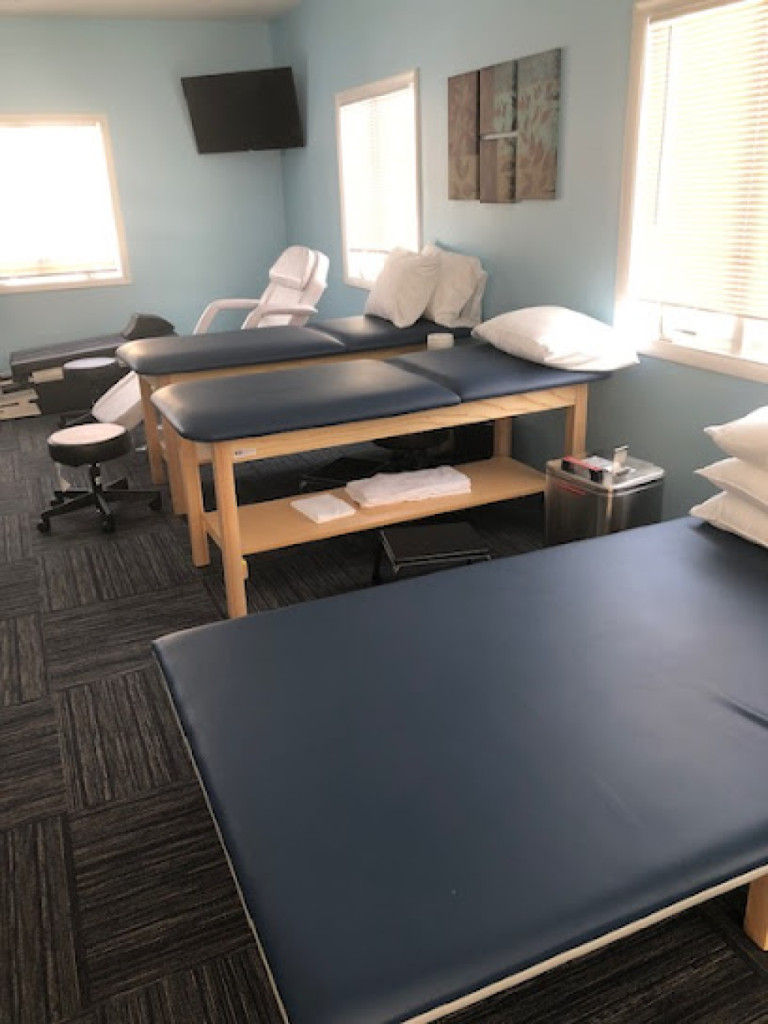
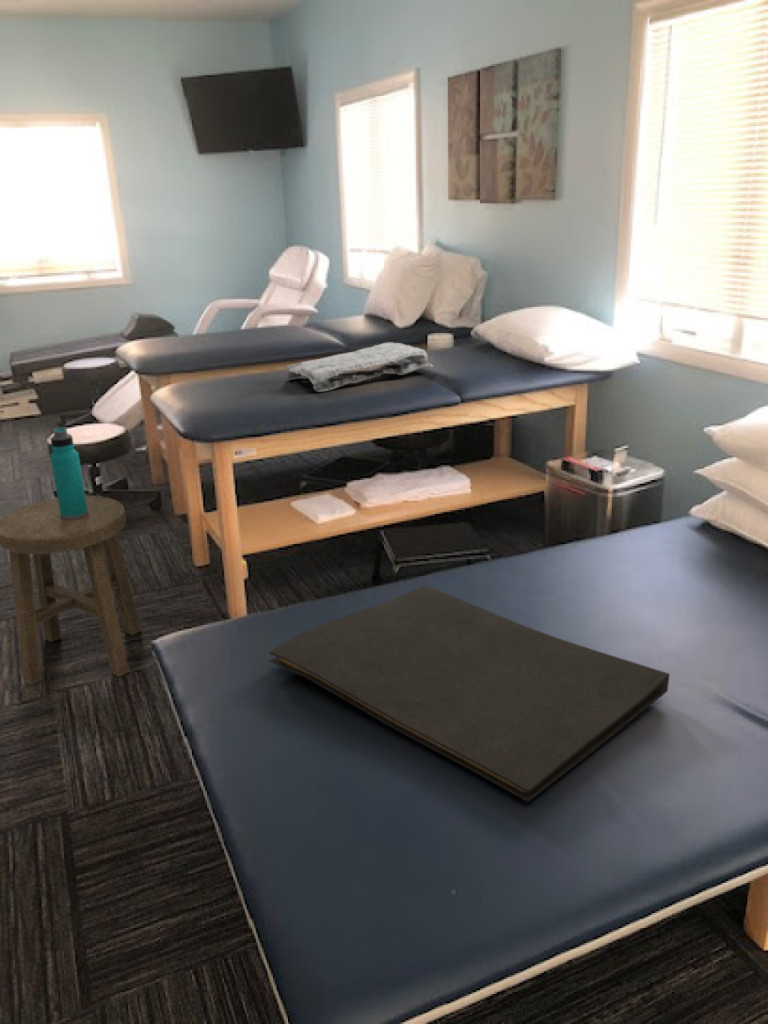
+ hand towel [269,584,671,803]
+ stool [0,494,143,686]
+ water bottle [49,426,88,519]
+ stone plaque [286,342,434,393]
